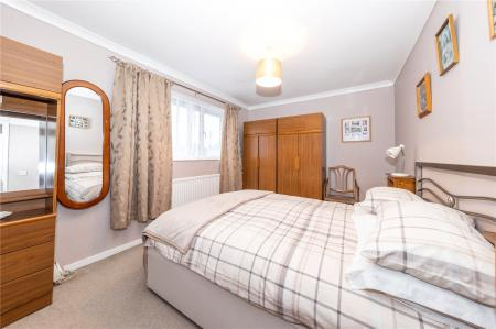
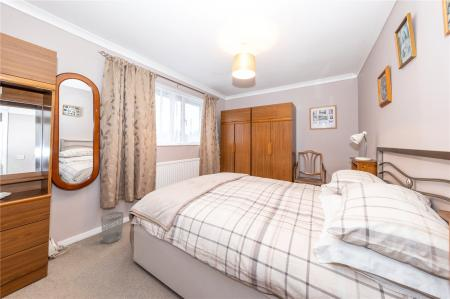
+ wastebasket [100,211,125,244]
